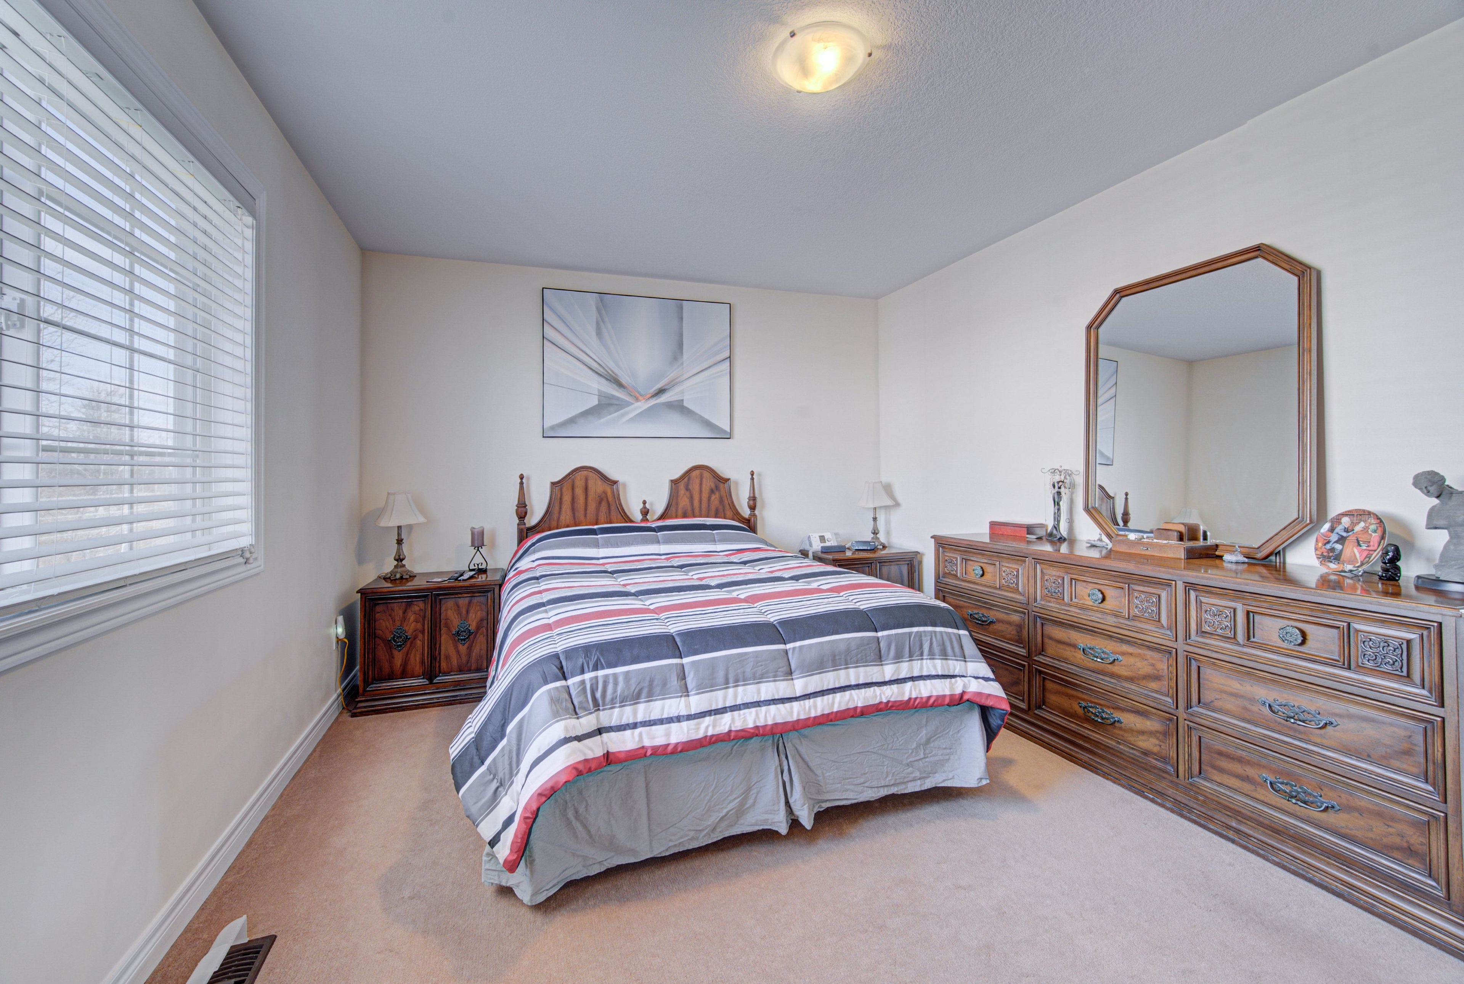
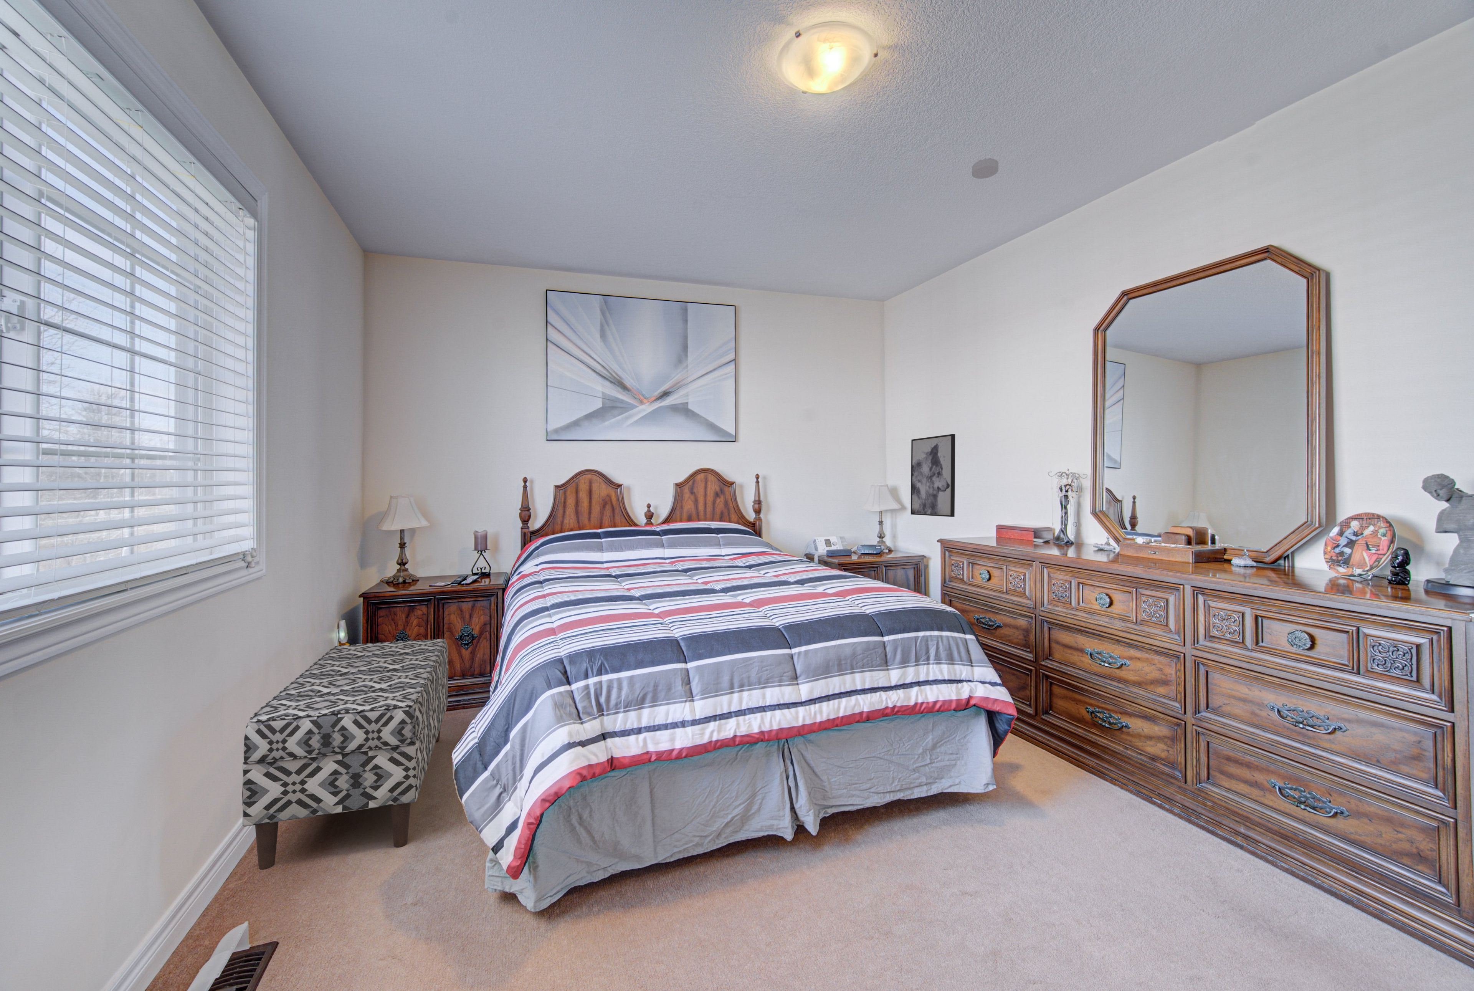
+ wall art [910,434,955,518]
+ bench [242,638,449,870]
+ smoke detector [972,158,999,179]
